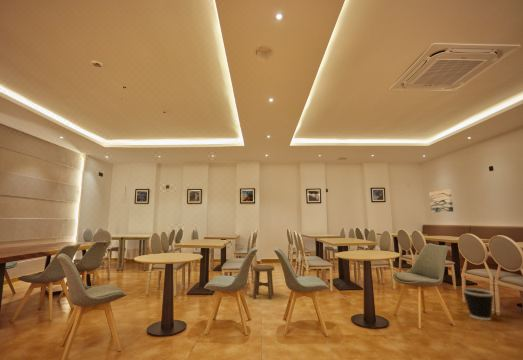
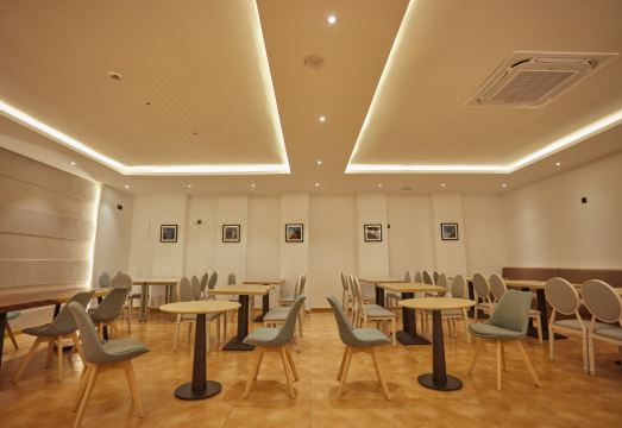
- wall art [428,188,454,213]
- wastebasket [461,287,495,321]
- stool [252,264,275,300]
